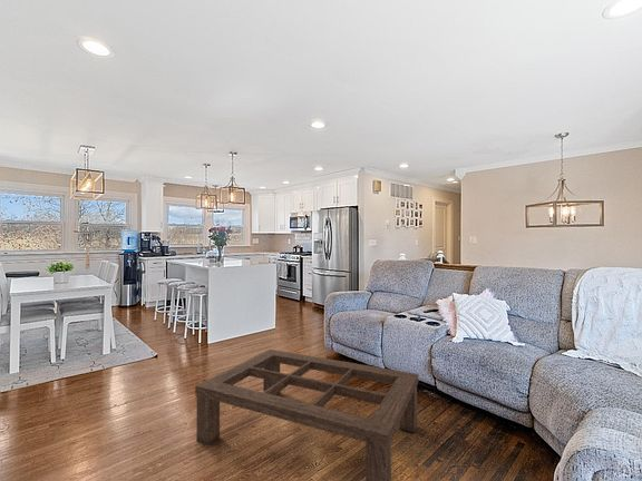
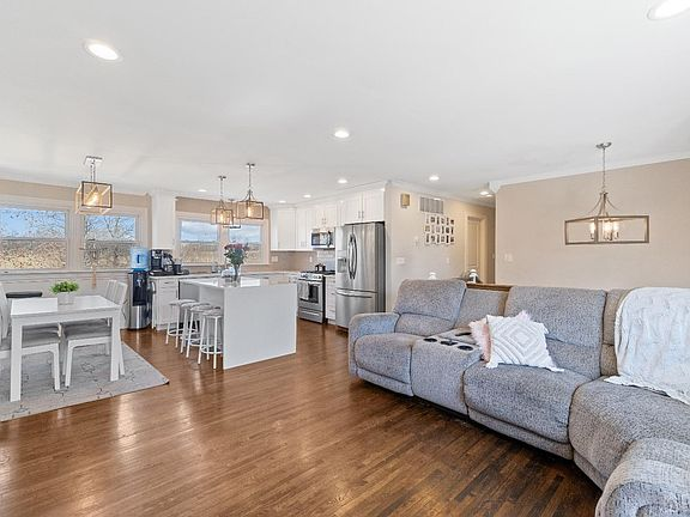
- coffee table [194,349,419,481]
